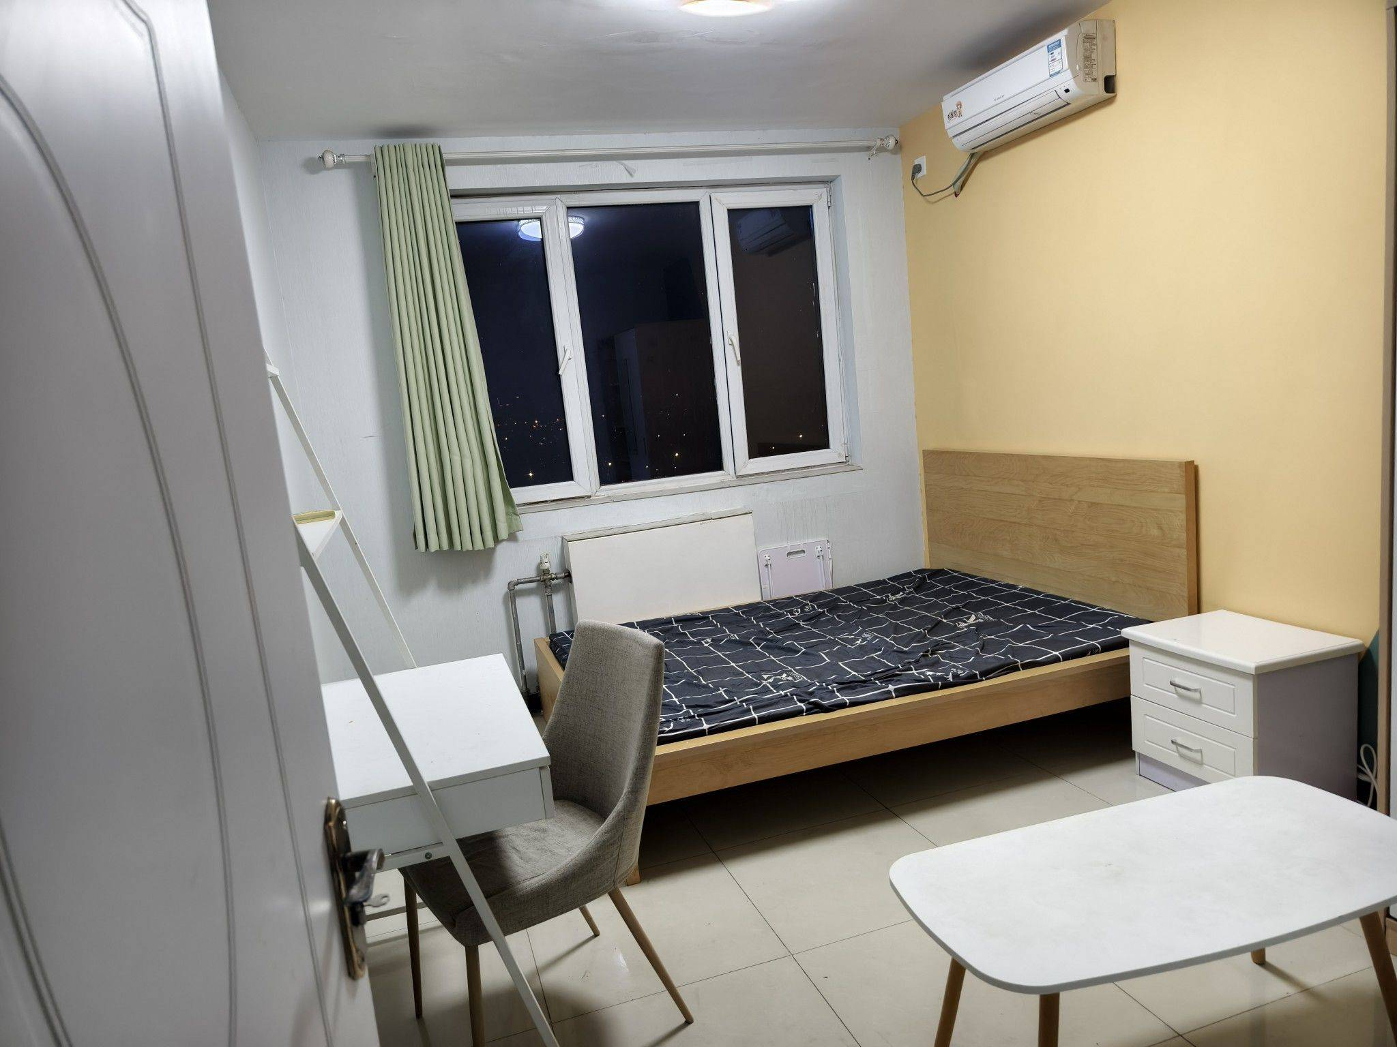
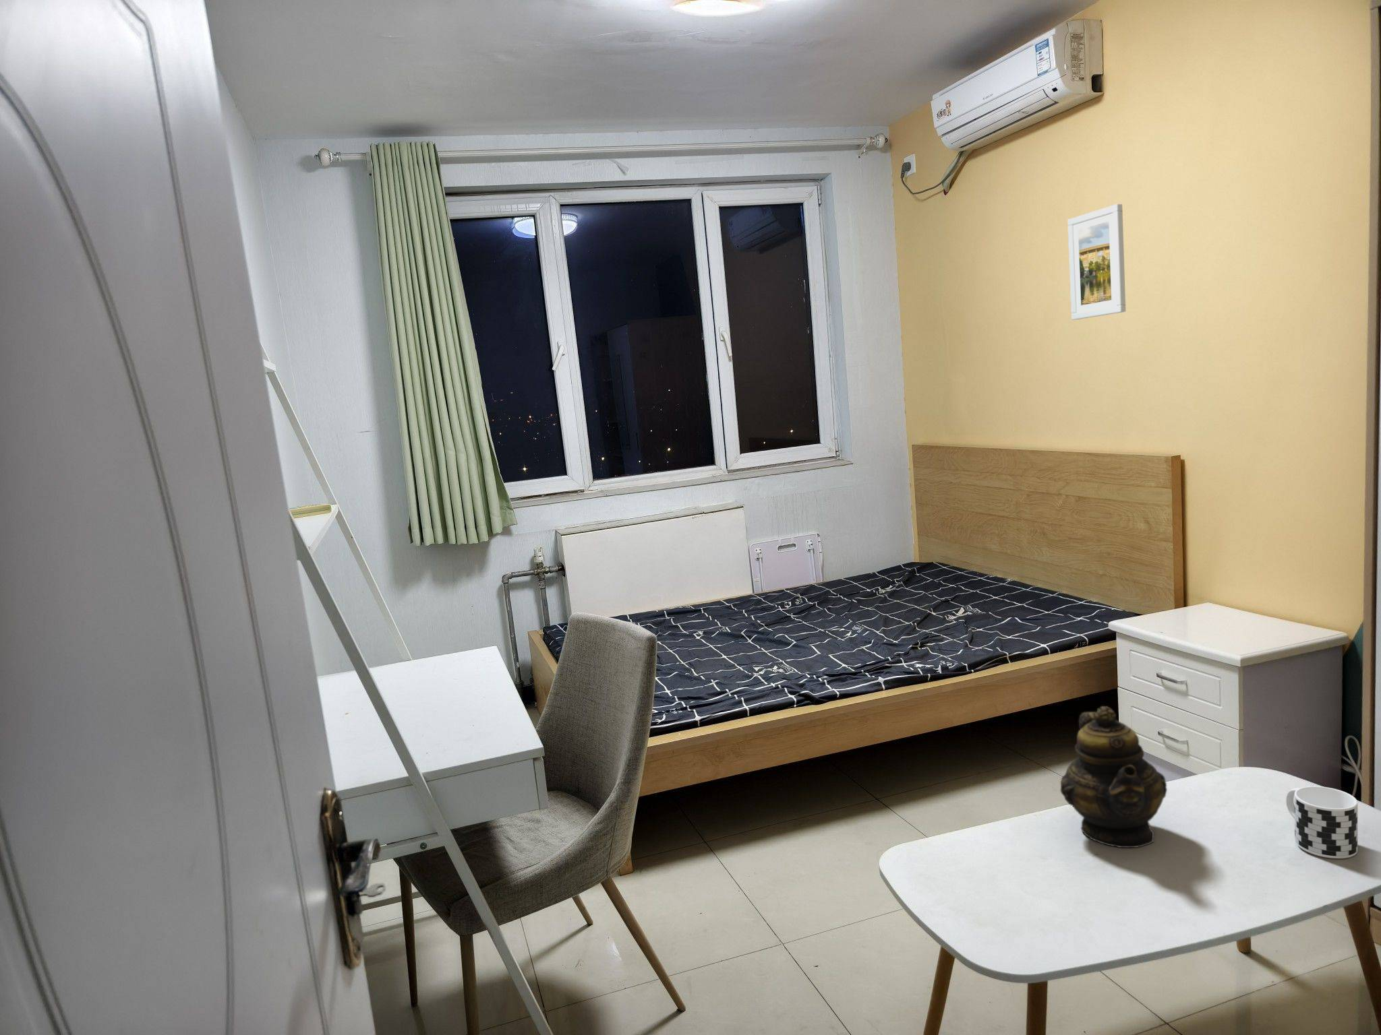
+ cup [1285,786,1358,859]
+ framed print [1067,203,1127,321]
+ teapot [1060,706,1168,848]
